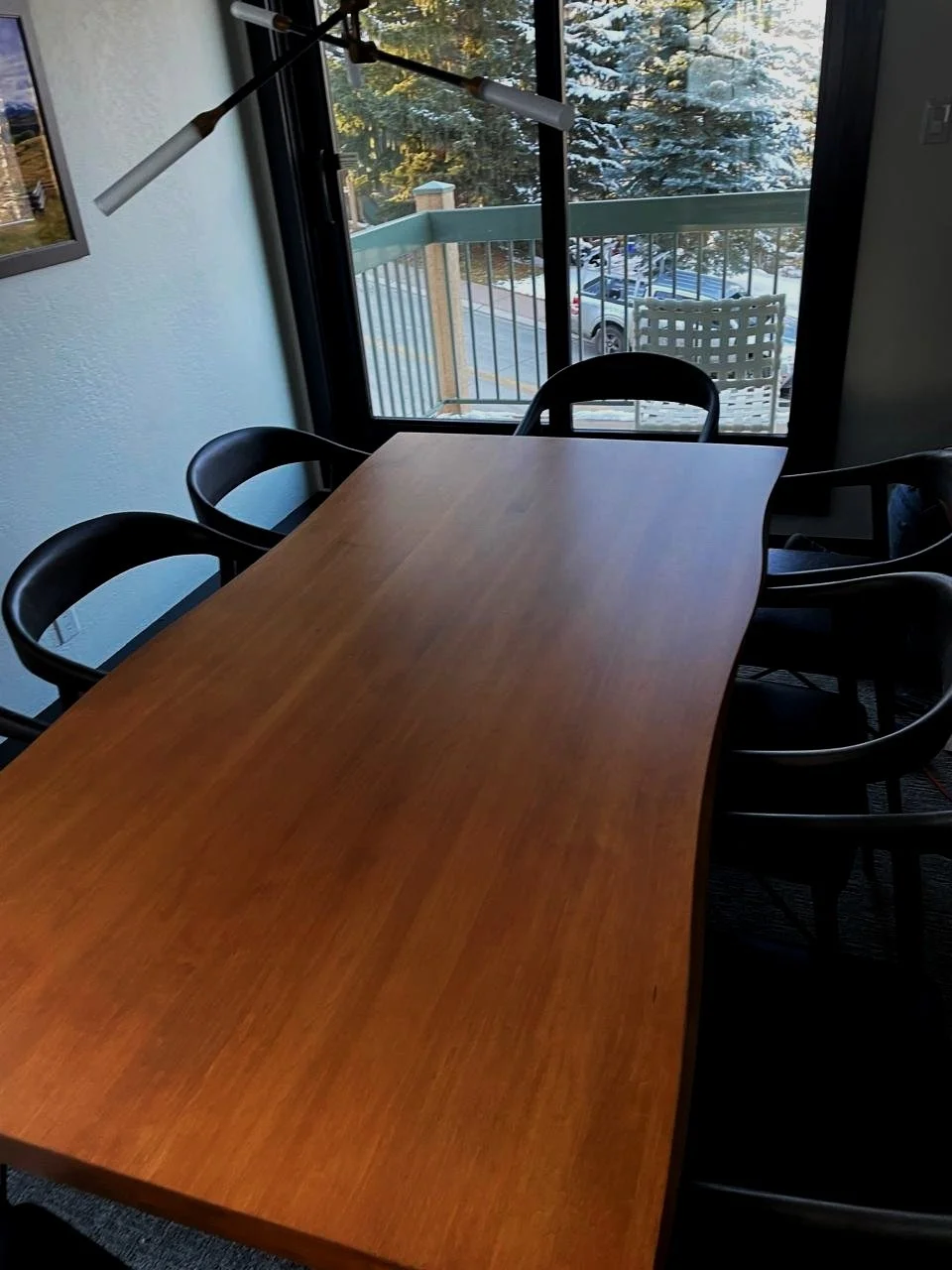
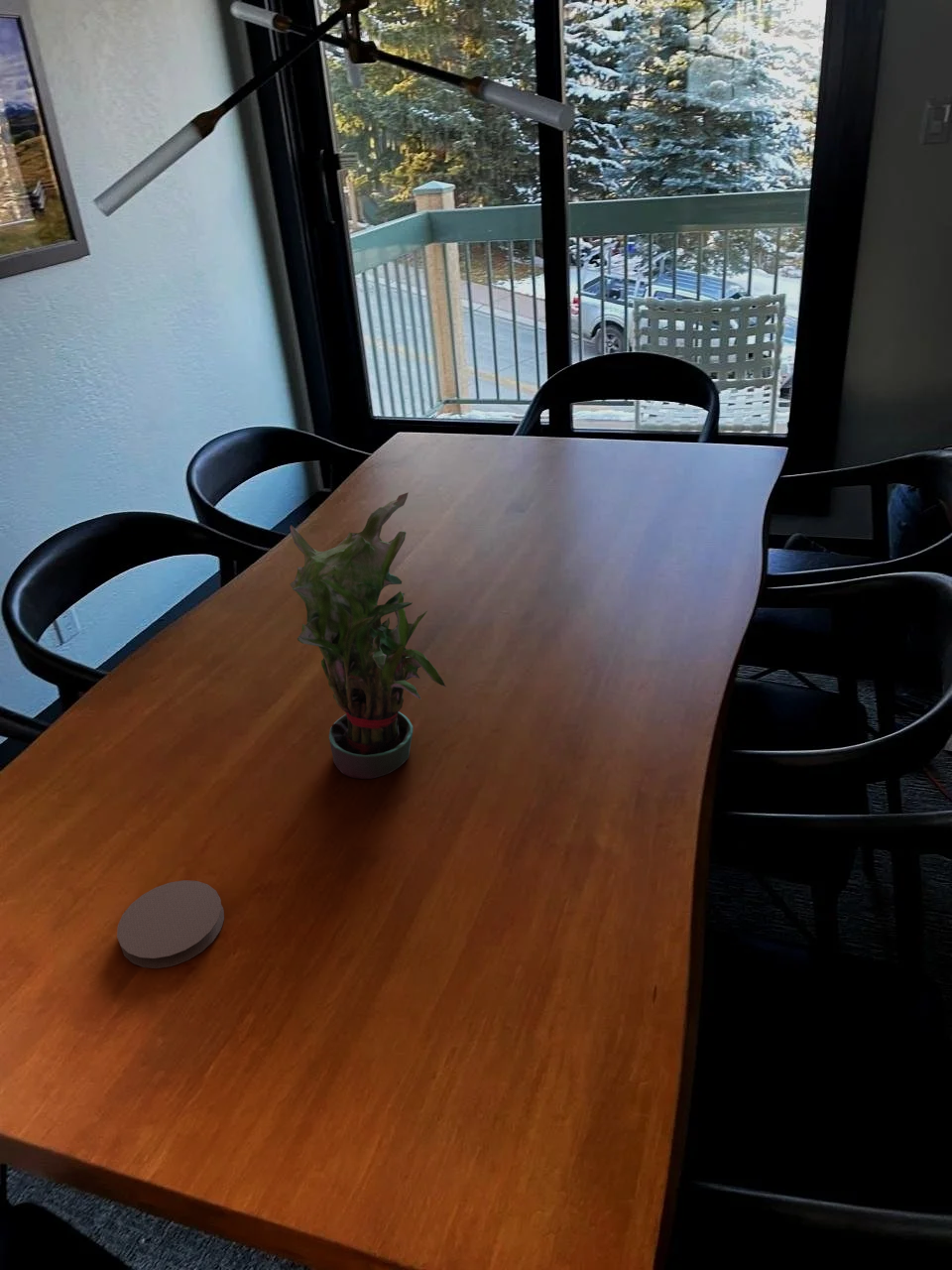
+ coaster [116,879,225,969]
+ potted plant [290,491,447,780]
